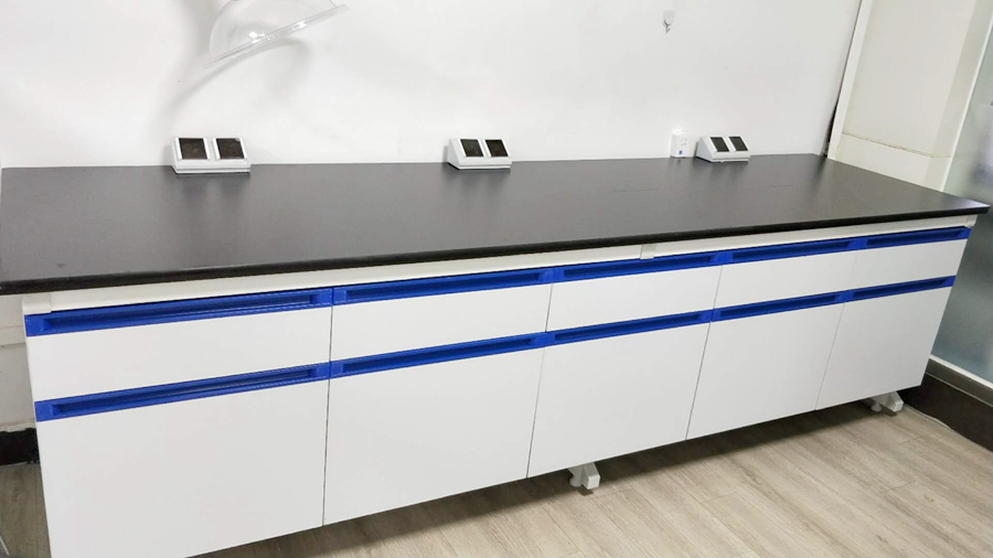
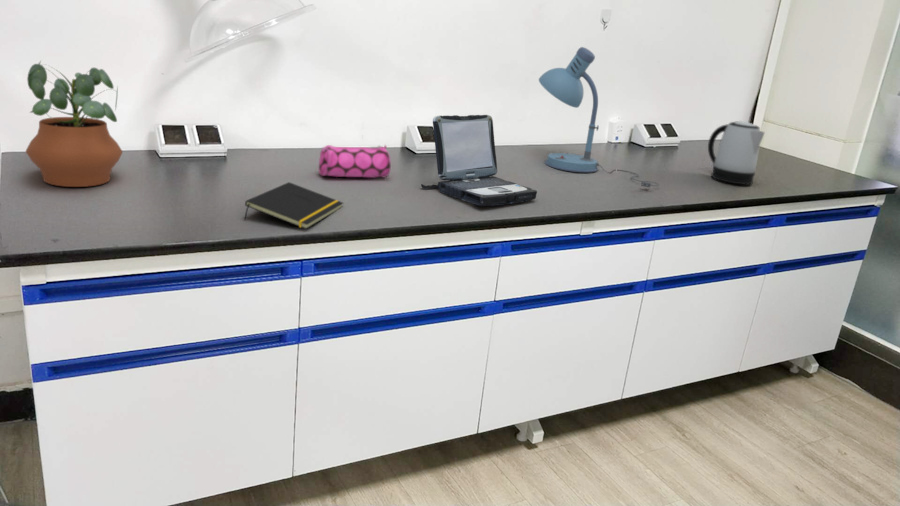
+ desk lamp [538,46,660,188]
+ notepad [243,181,344,230]
+ pencil case [318,144,392,179]
+ potted plant [25,60,124,188]
+ kettle [707,120,766,186]
+ laptop [420,114,538,207]
